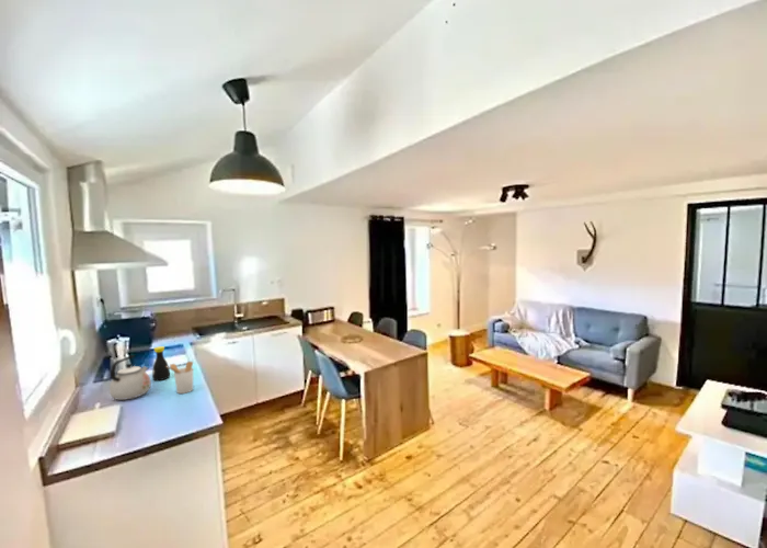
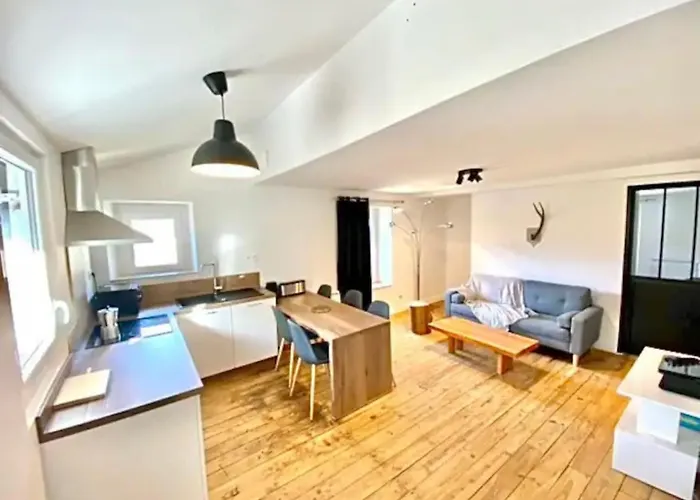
- kettle [108,354,152,401]
- utensil holder [167,361,194,395]
- bottle [151,345,171,381]
